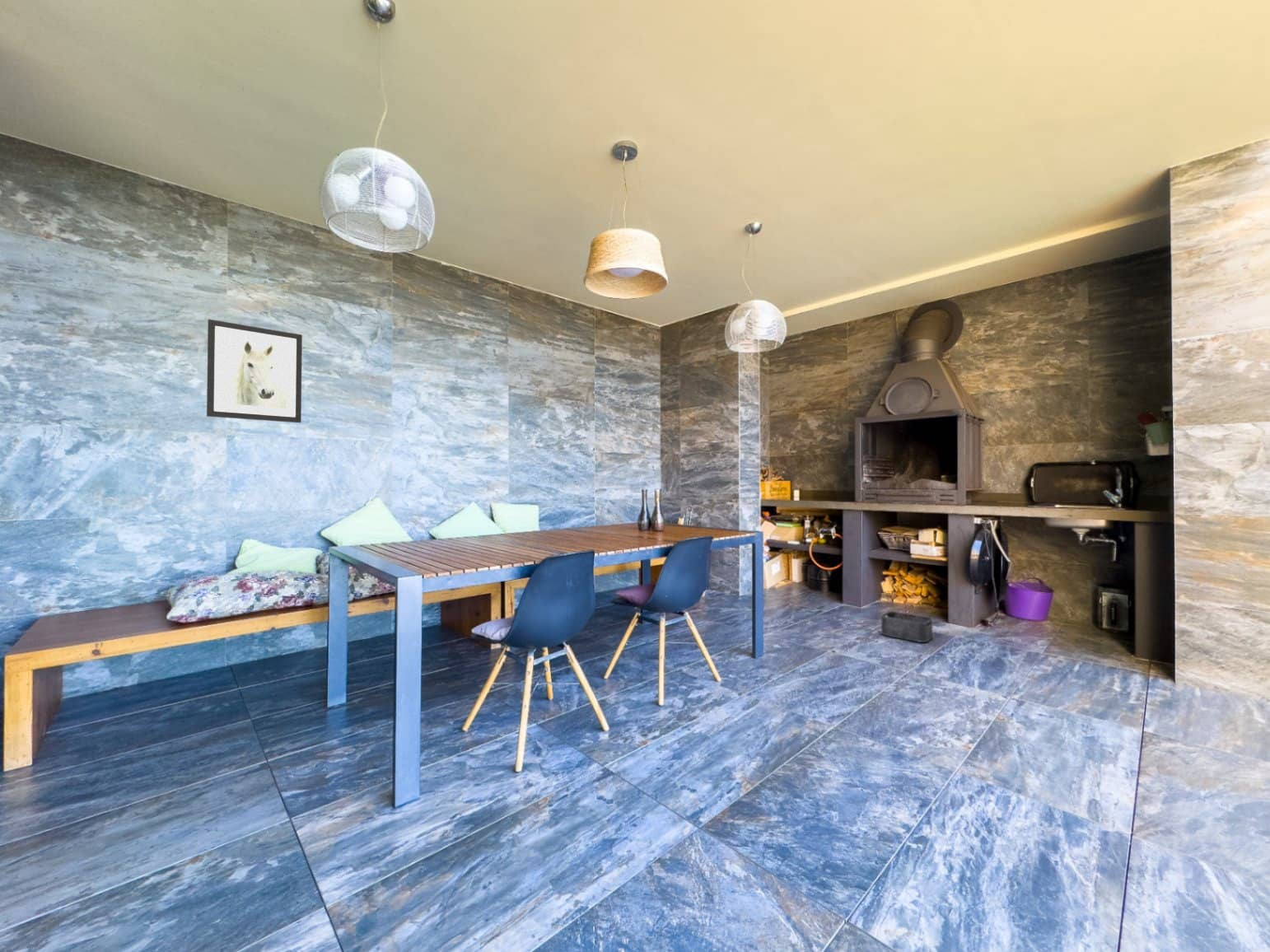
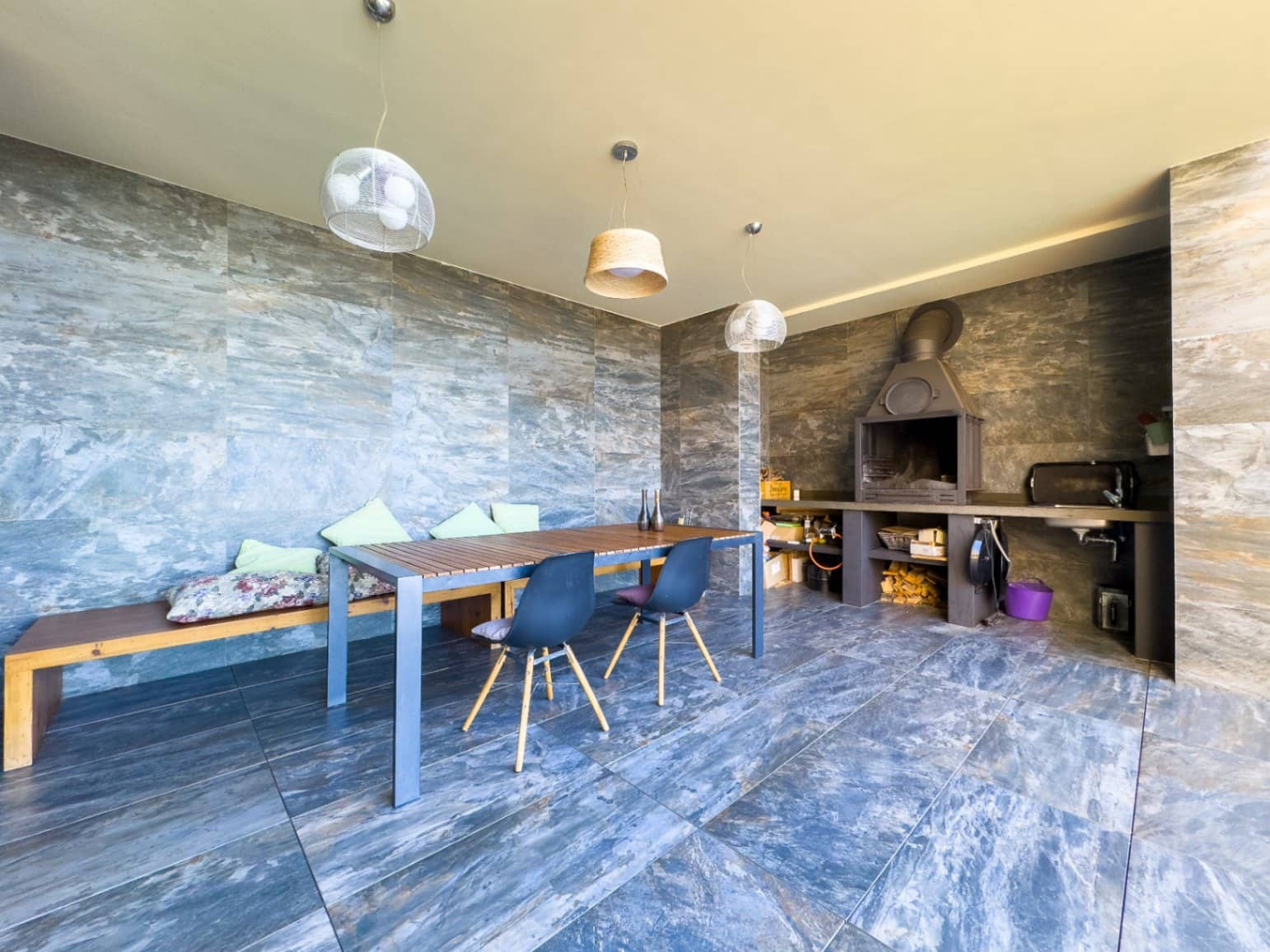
- wall art [206,319,303,423]
- storage bin [880,611,933,643]
